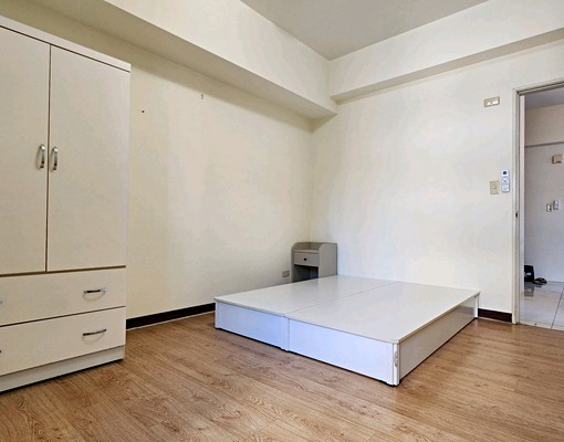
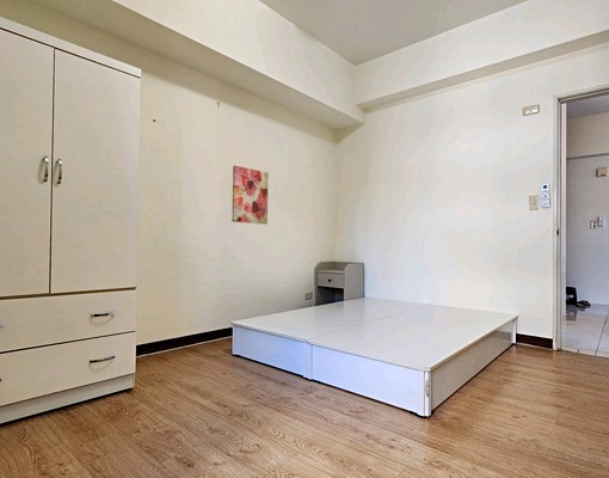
+ wall art [230,165,270,226]
